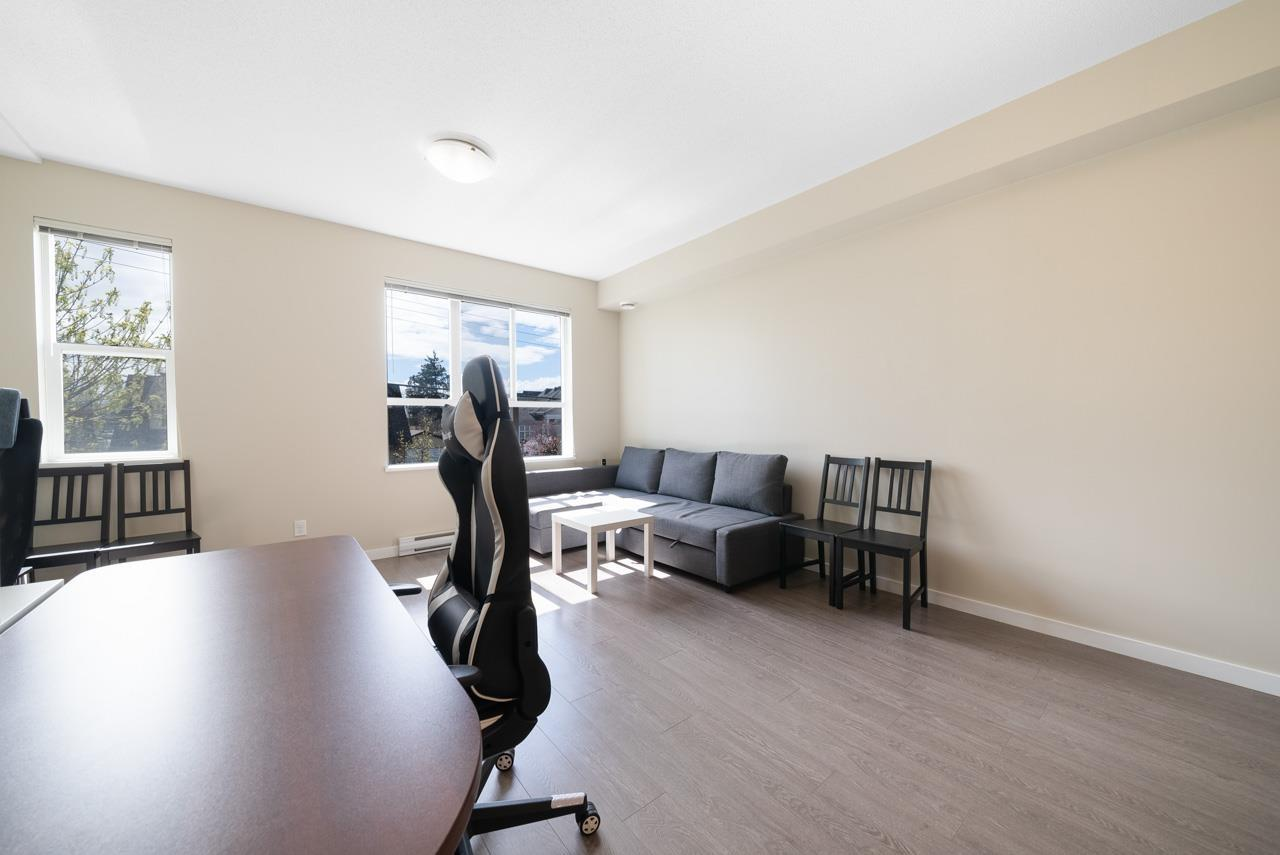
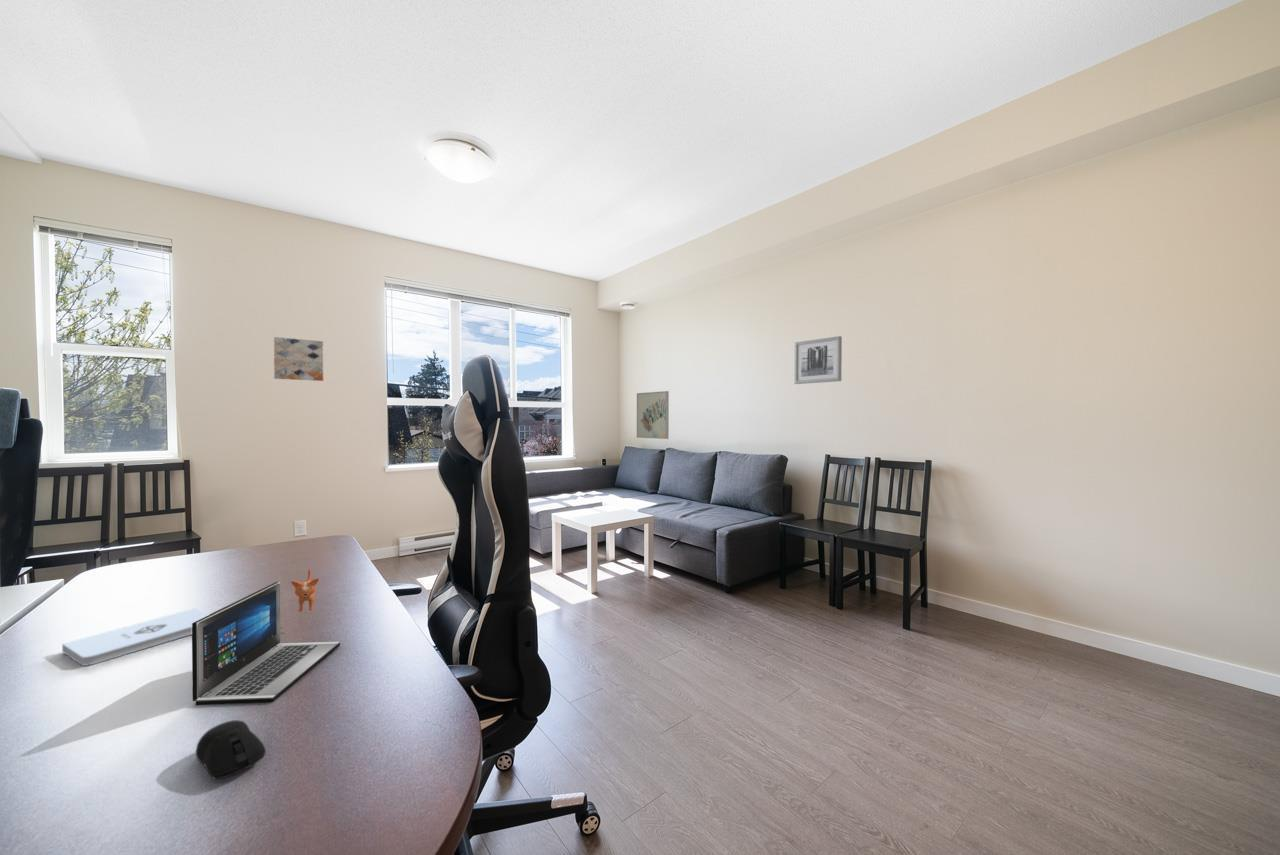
+ notepad [61,607,210,667]
+ wall art [636,390,670,440]
+ wall art [273,336,324,382]
+ computer mouse [195,719,267,780]
+ wall art [793,335,843,385]
+ laptop [191,568,341,706]
